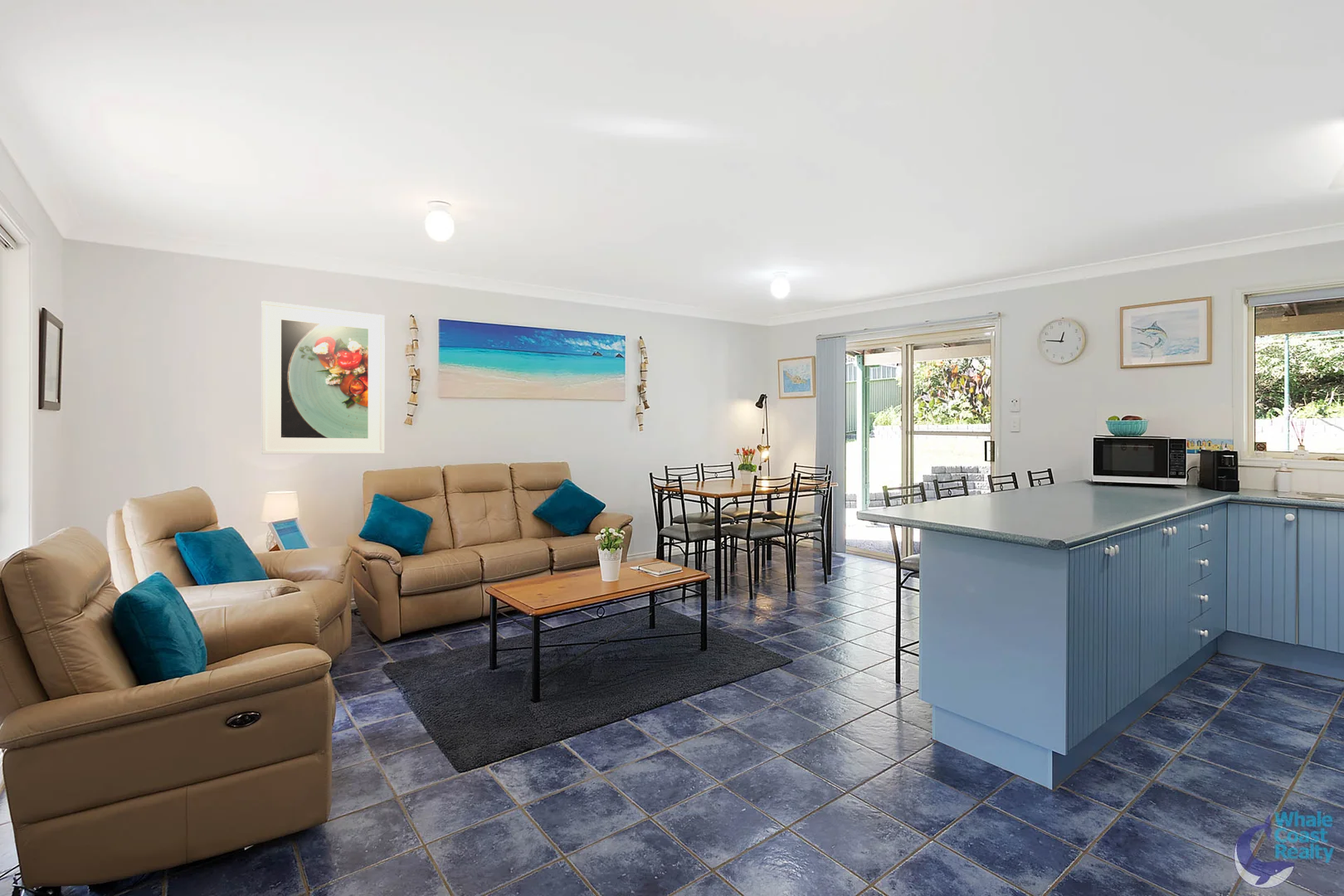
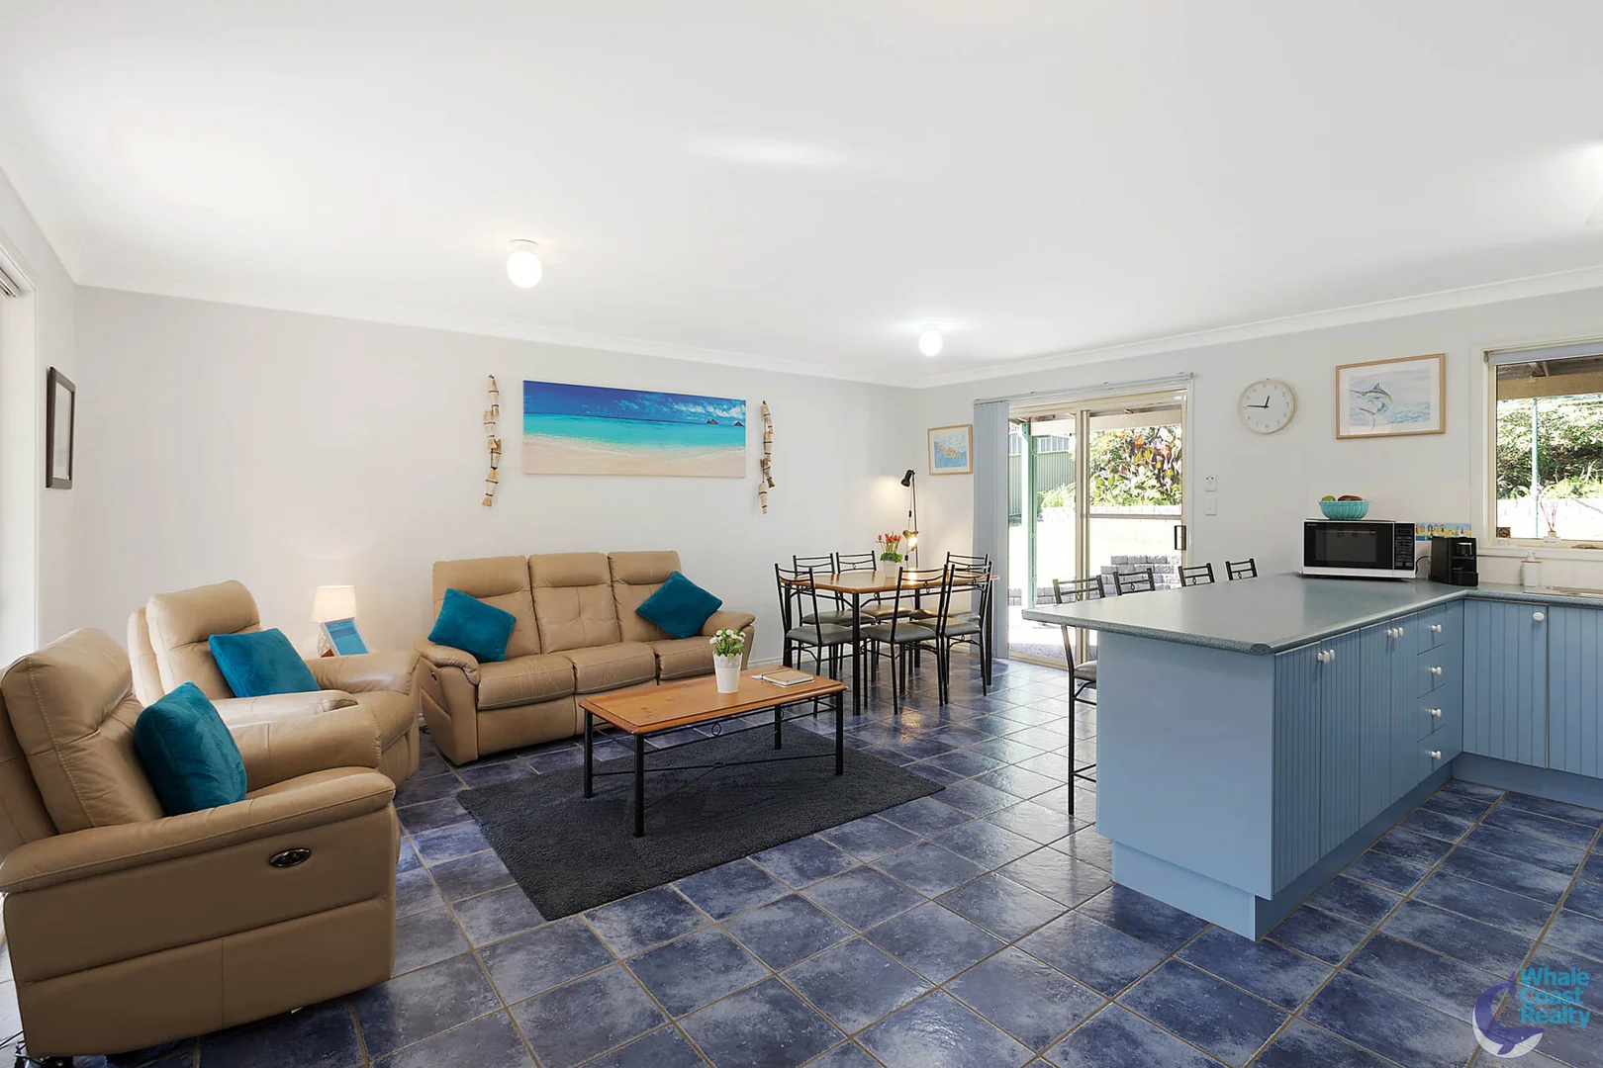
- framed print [261,300,386,455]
